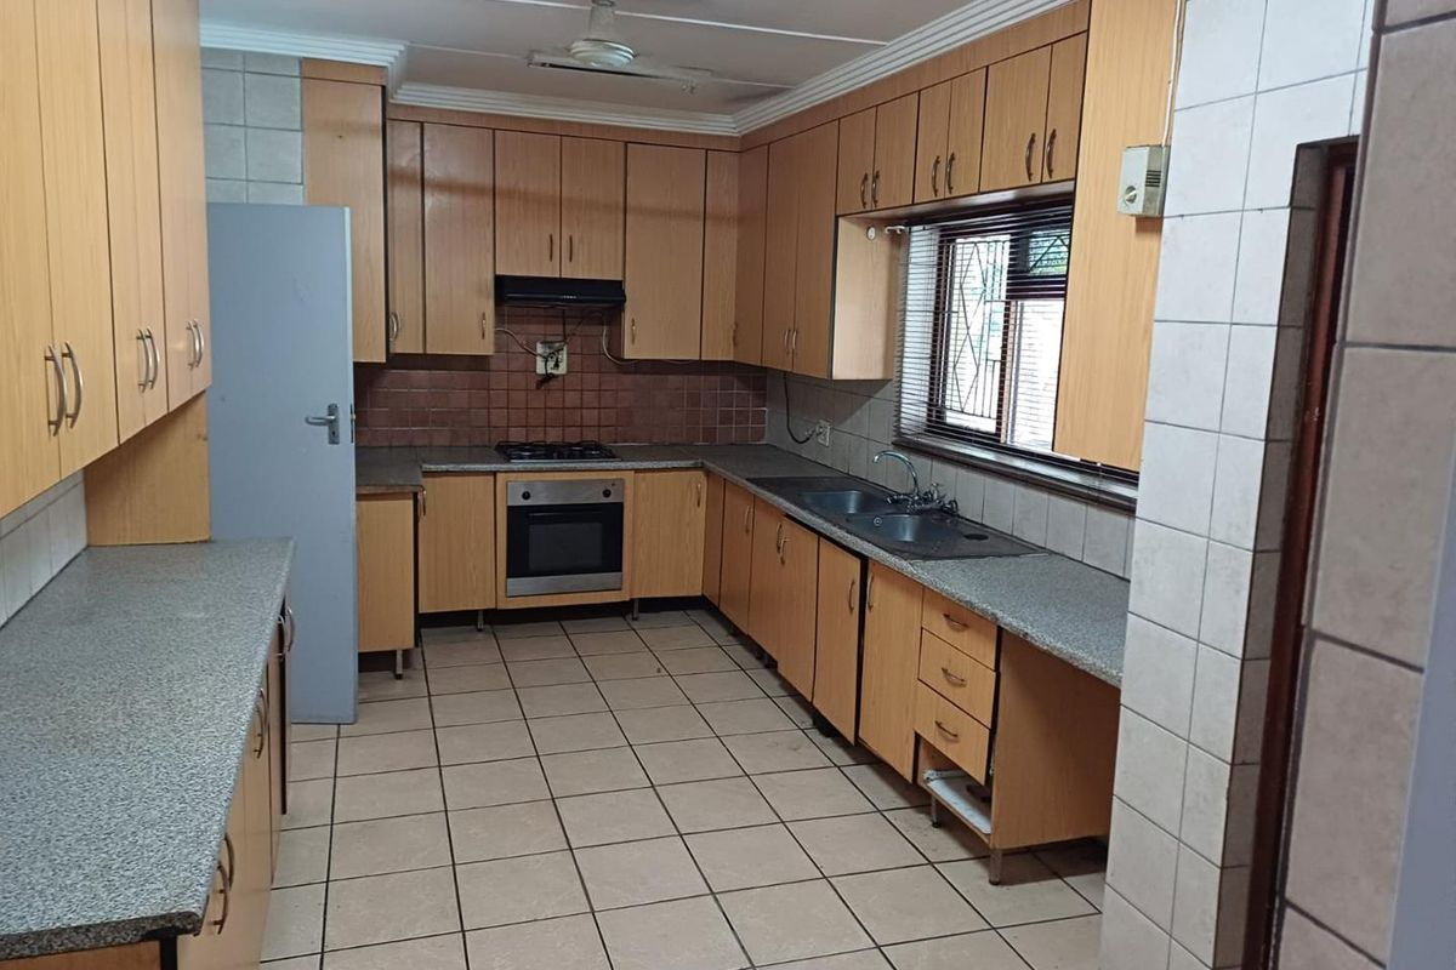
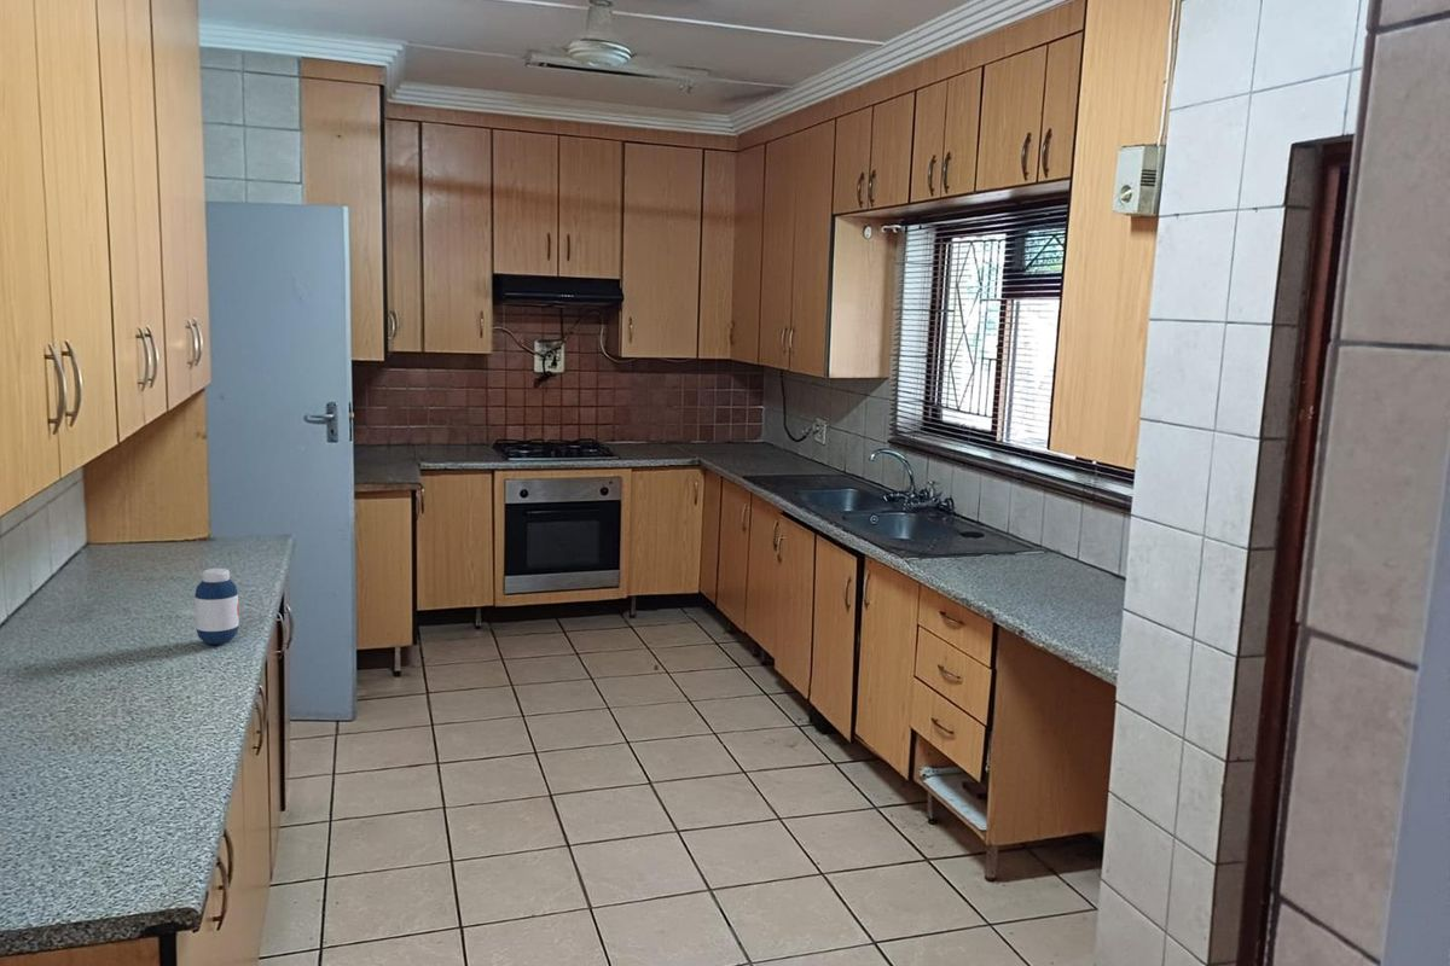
+ medicine bottle [193,568,240,646]
